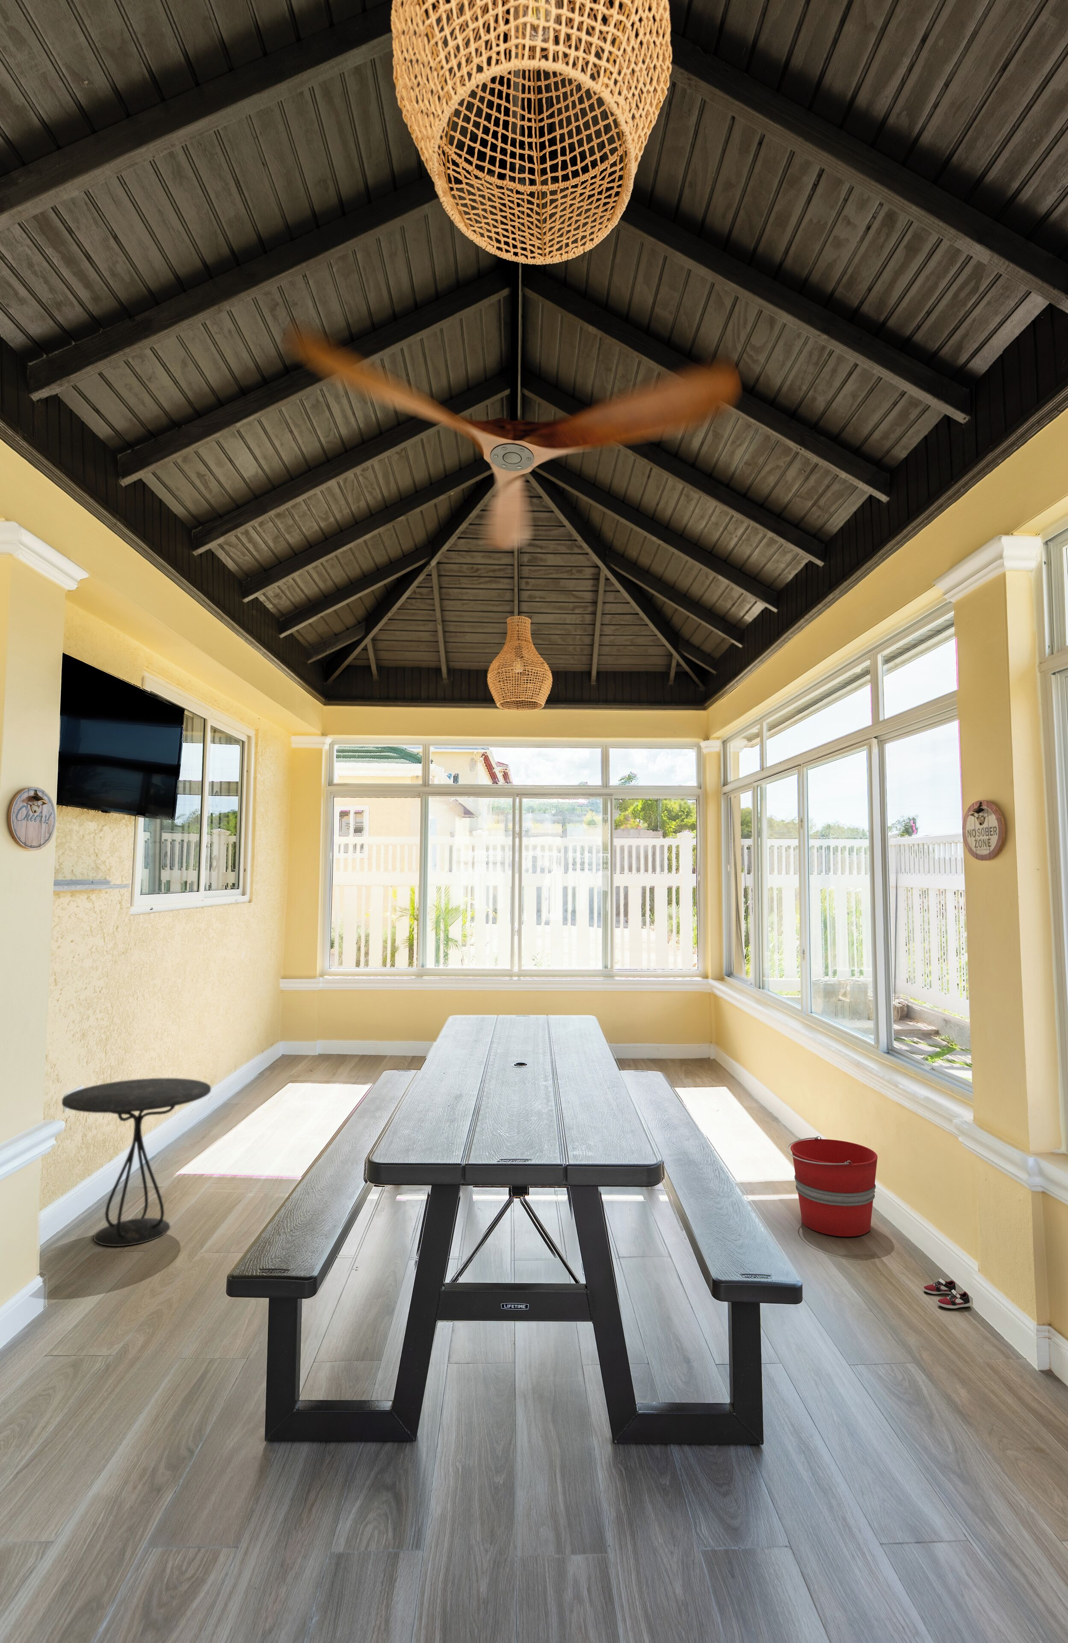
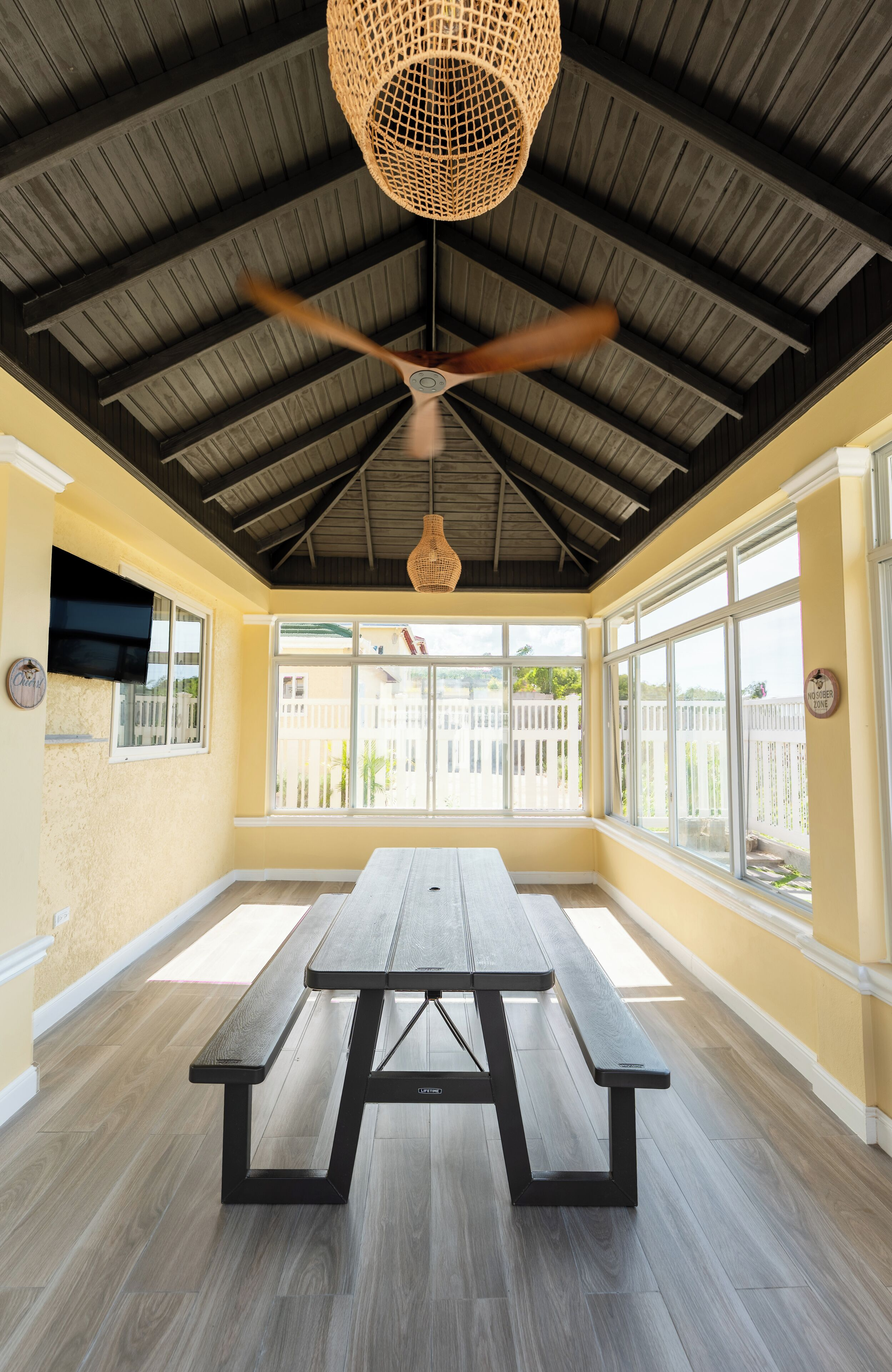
- bucket [787,1135,878,1237]
- sneaker [923,1278,971,1309]
- side table [61,1078,211,1247]
